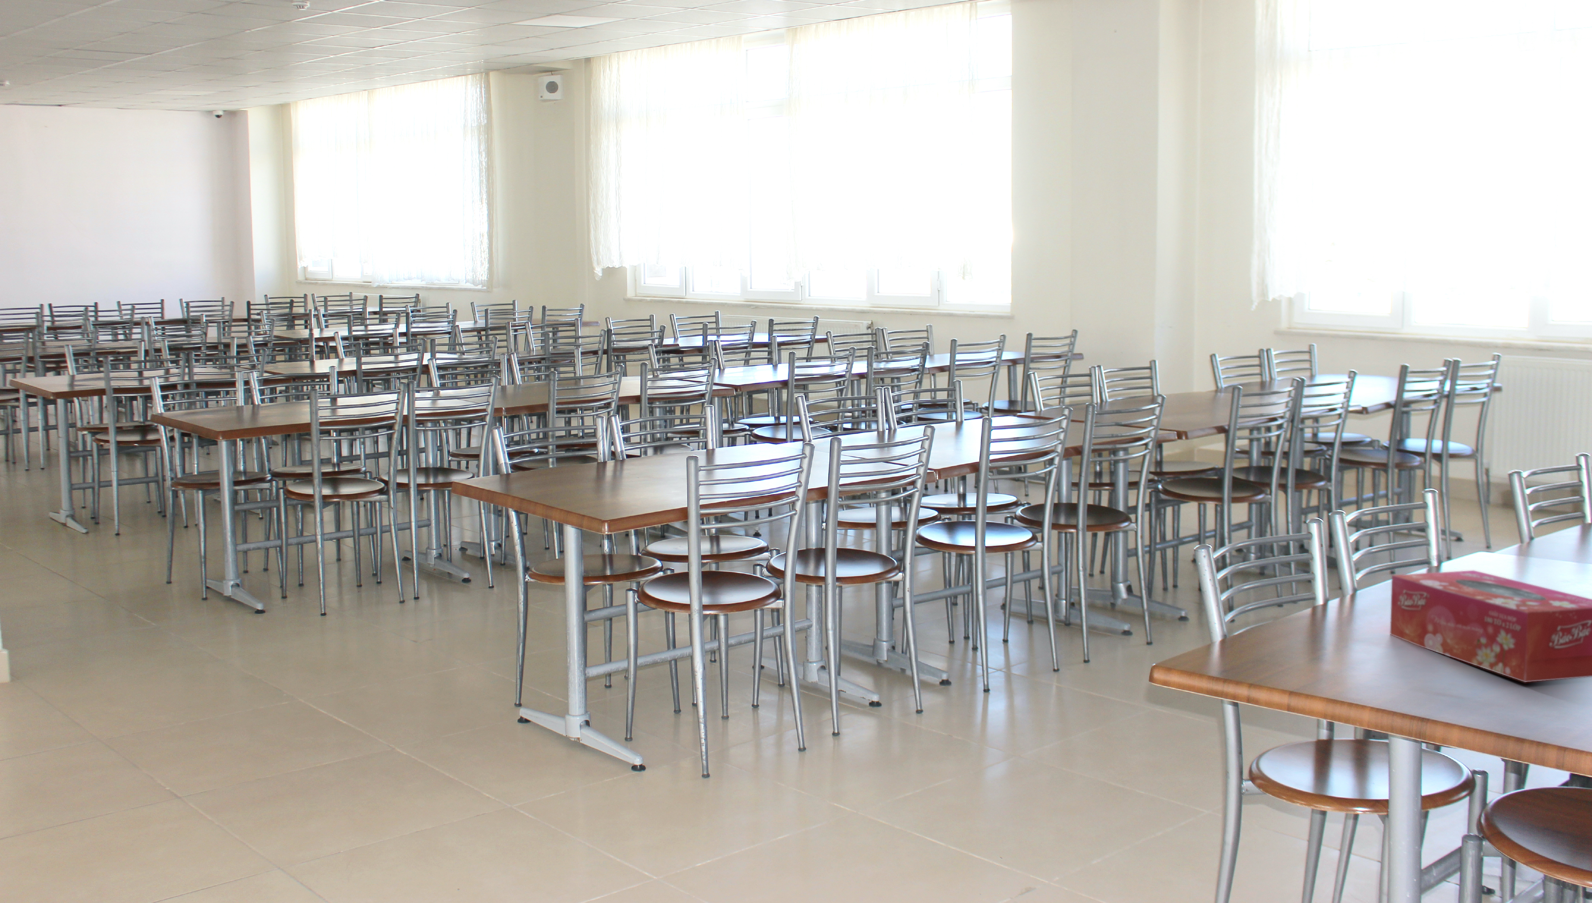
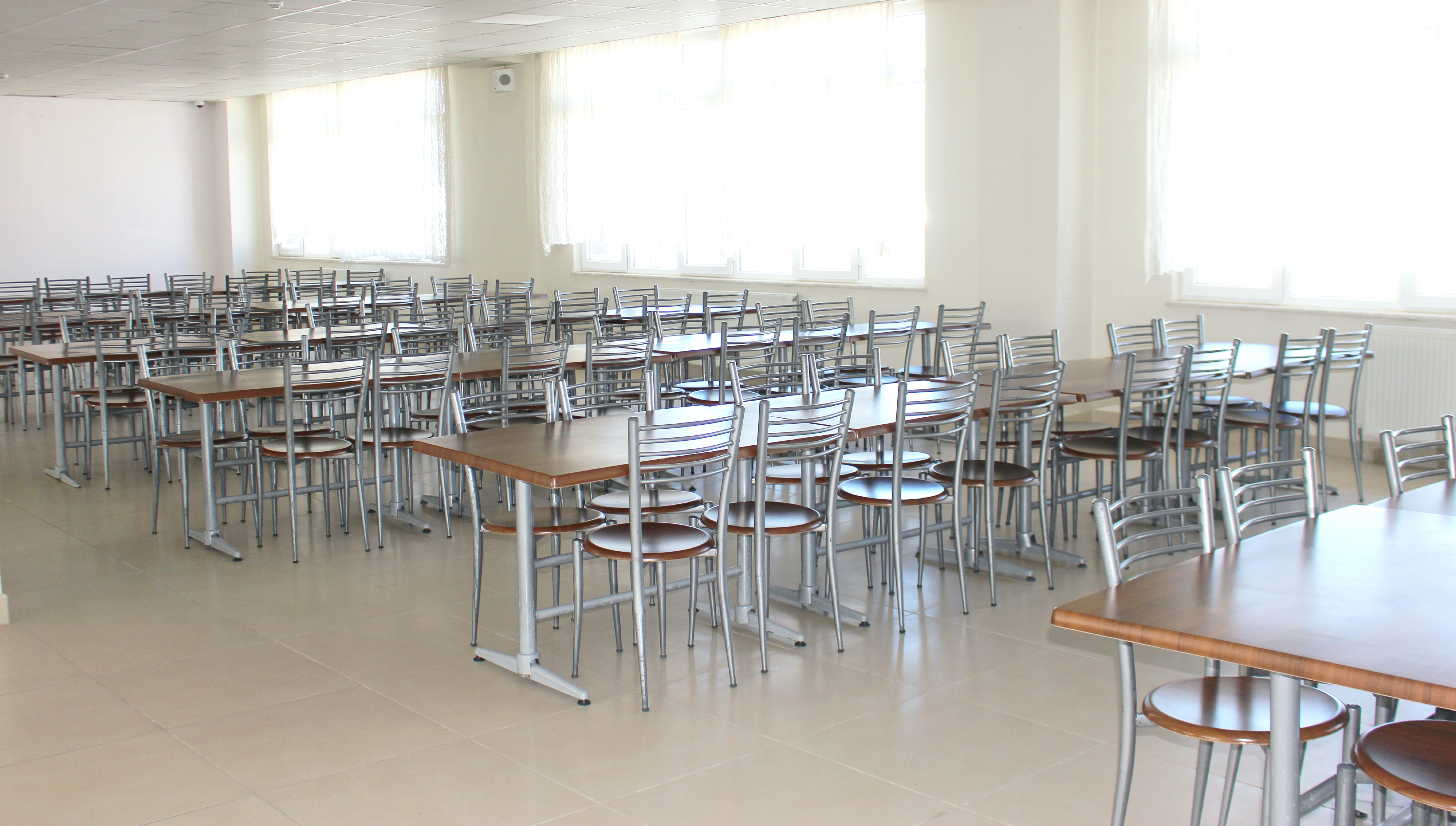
- tissue box [1390,570,1592,682]
